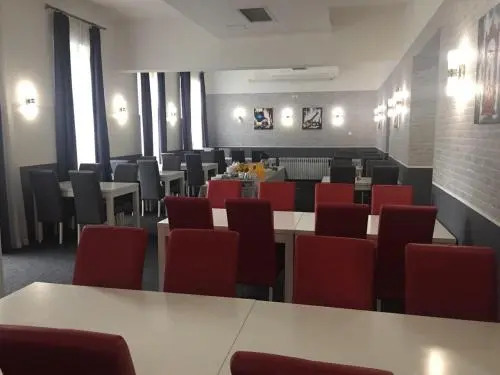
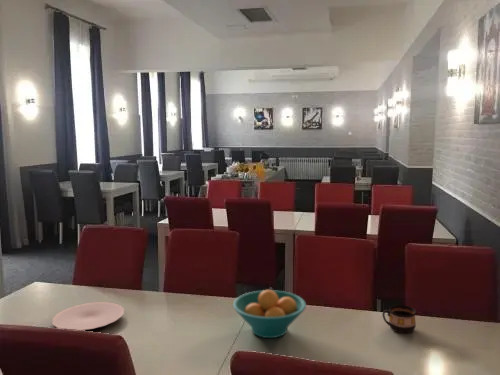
+ plate [51,301,125,331]
+ cup [382,304,417,334]
+ fruit bowl [232,289,307,339]
